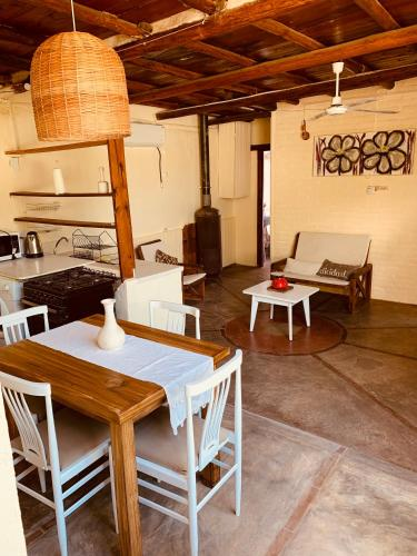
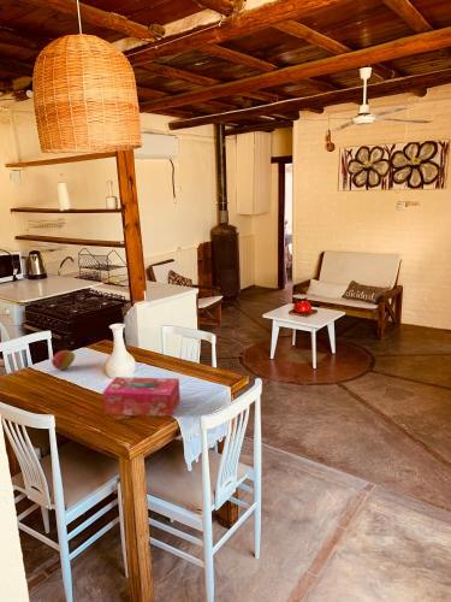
+ tissue box [101,376,182,418]
+ fruit [51,349,76,371]
